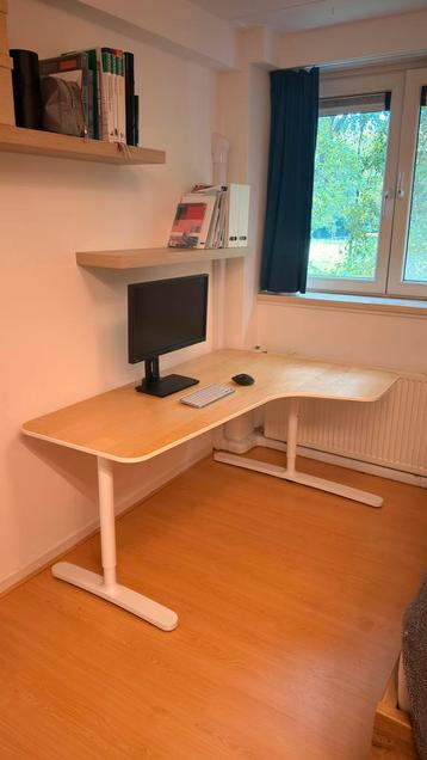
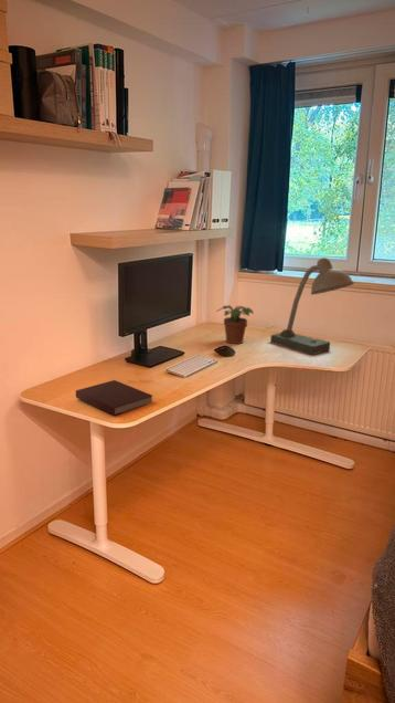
+ potted plant [215,304,255,345]
+ notebook [75,379,153,417]
+ desk lamp [269,256,355,356]
